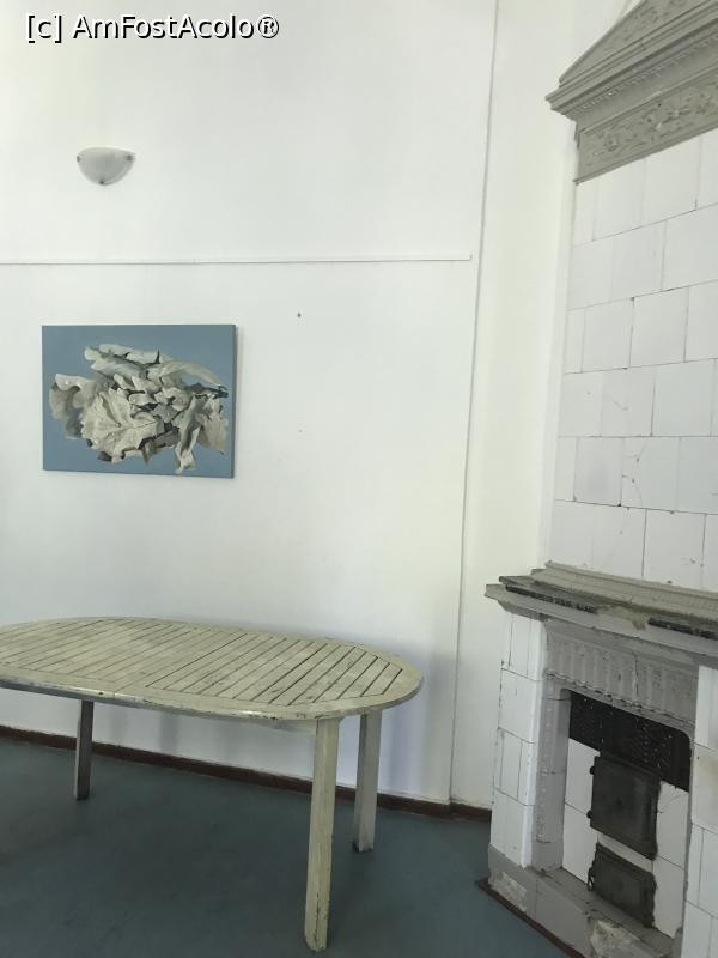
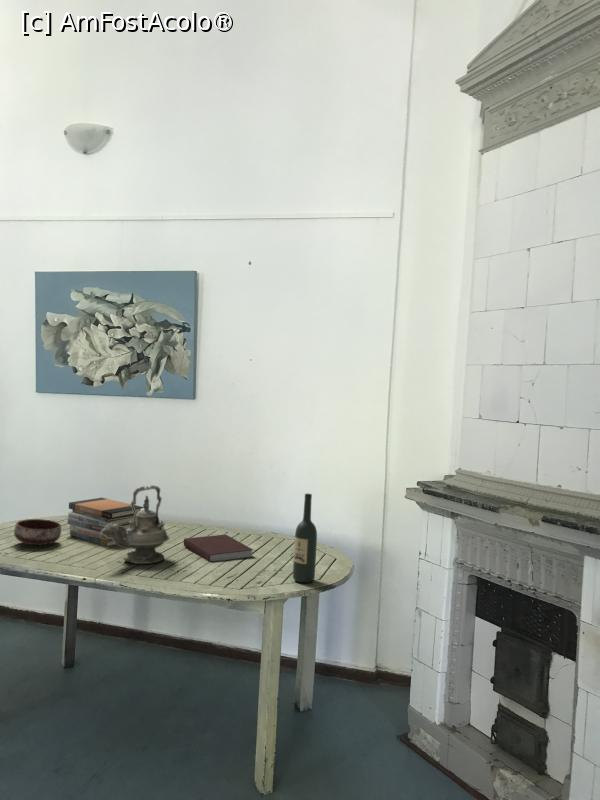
+ bowl [13,518,62,546]
+ wine bottle [292,493,318,584]
+ teapot [100,484,171,565]
+ notebook [183,534,254,563]
+ book stack [66,497,144,547]
